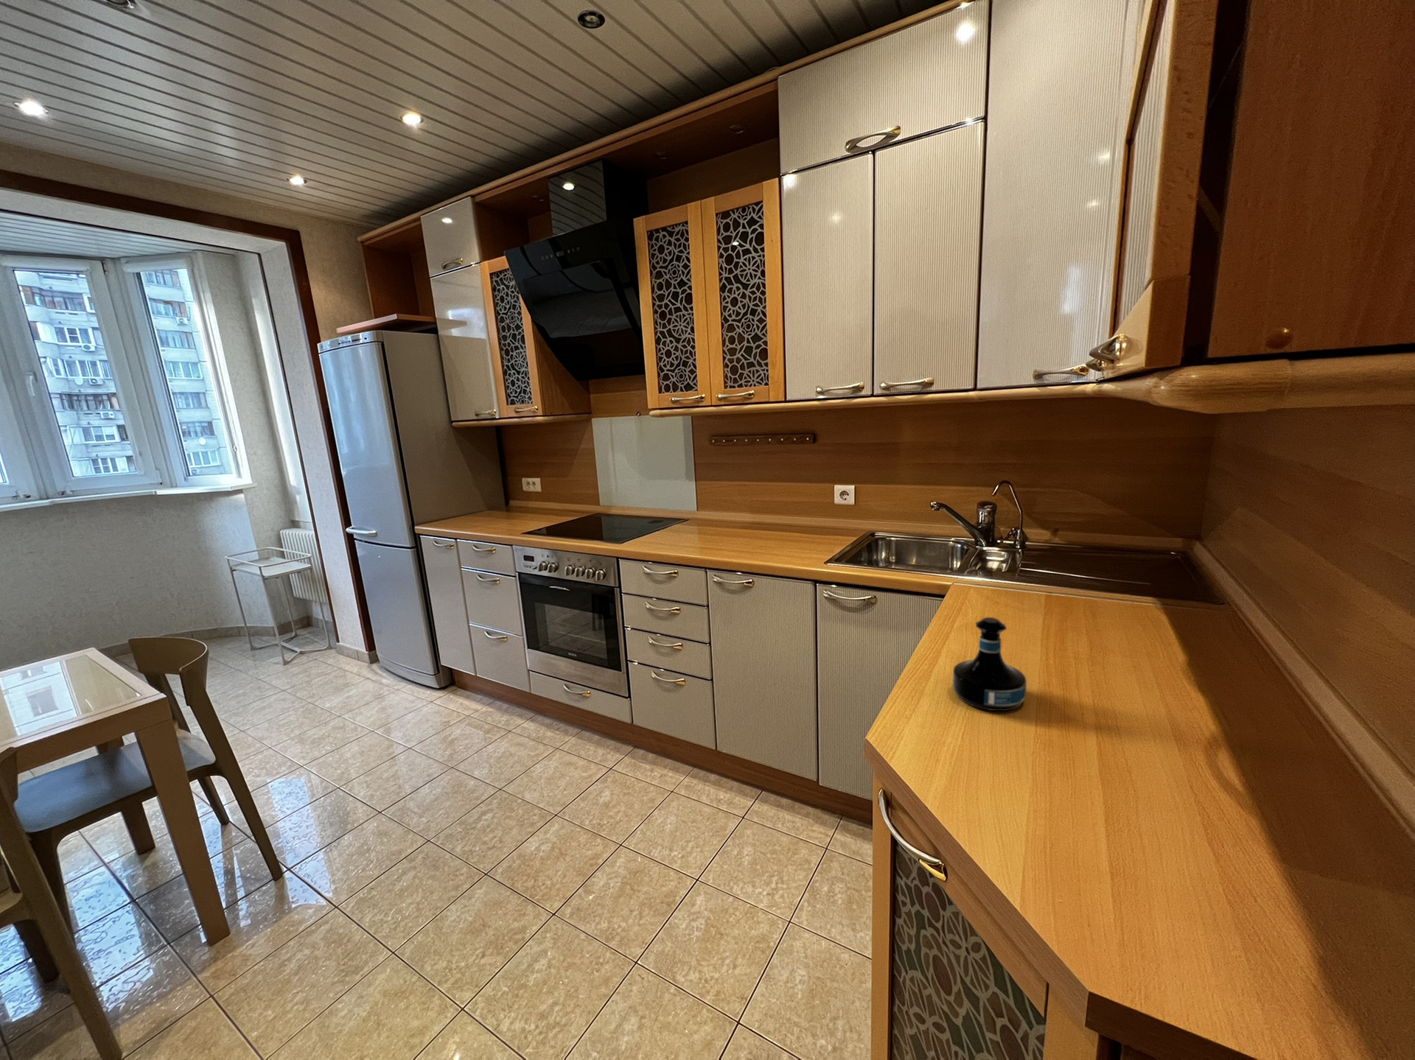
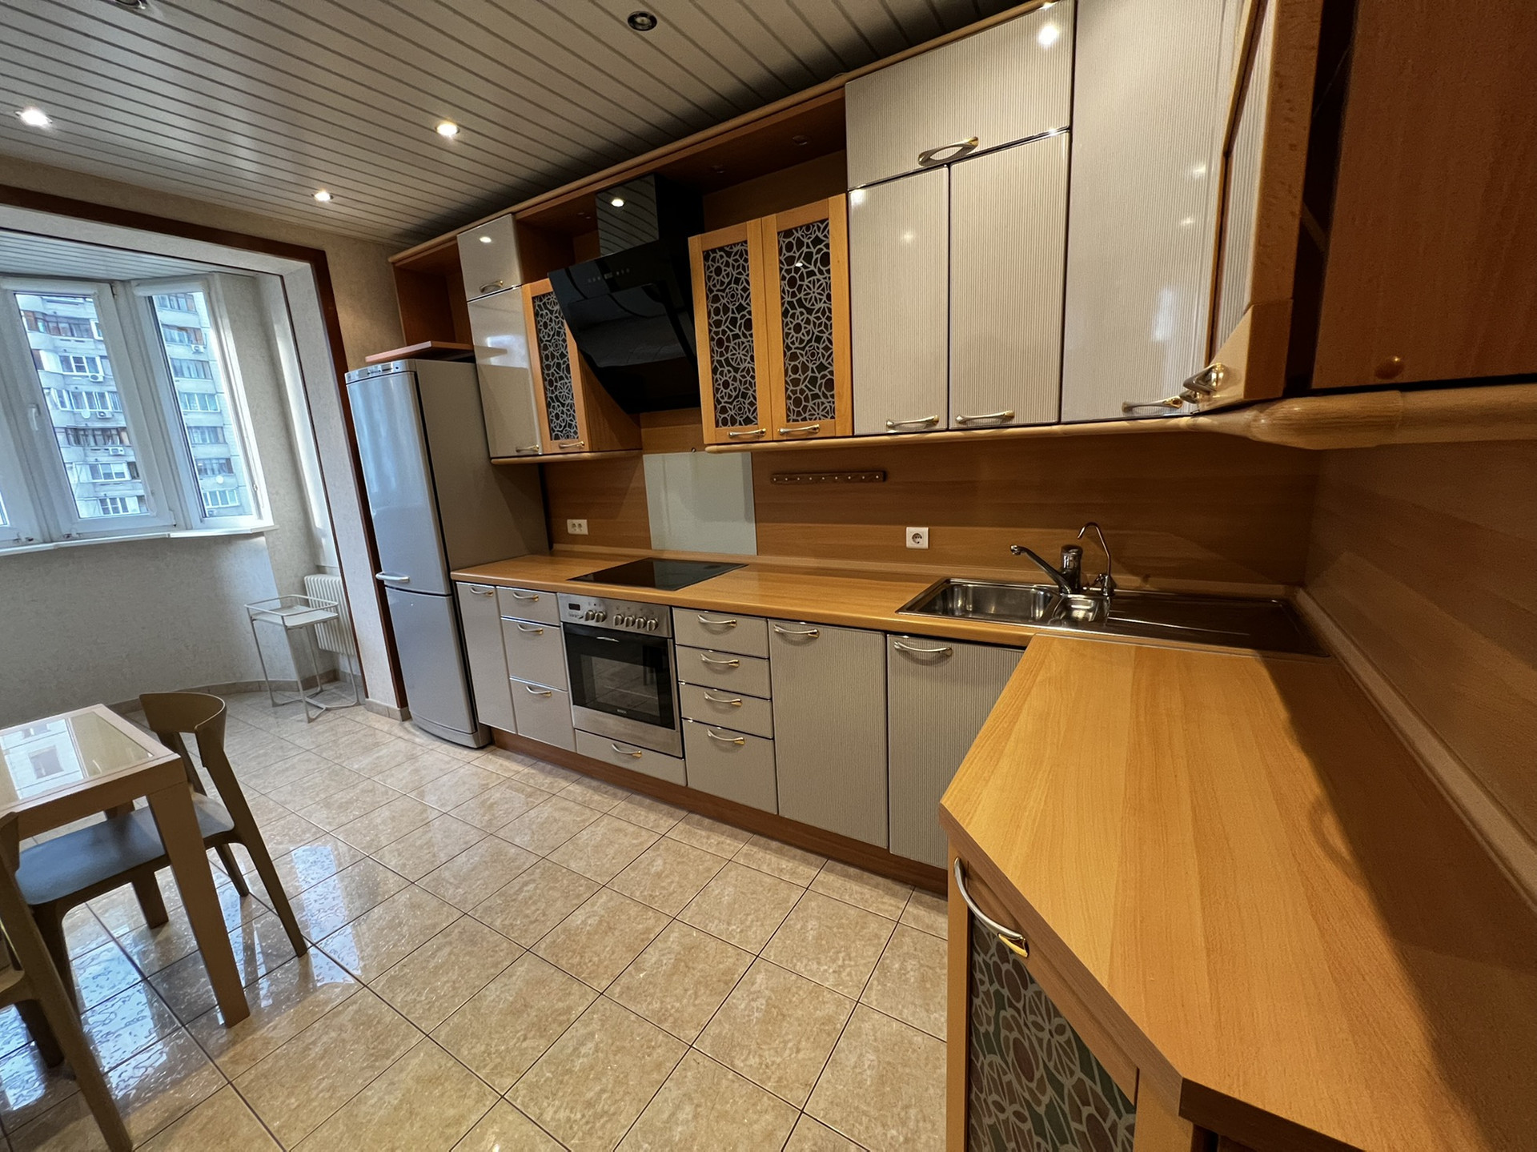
- tequila bottle [953,617,1027,711]
